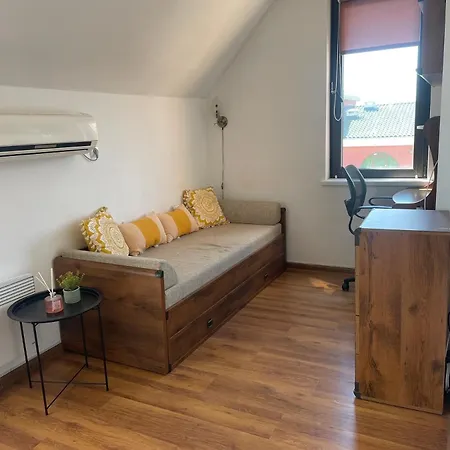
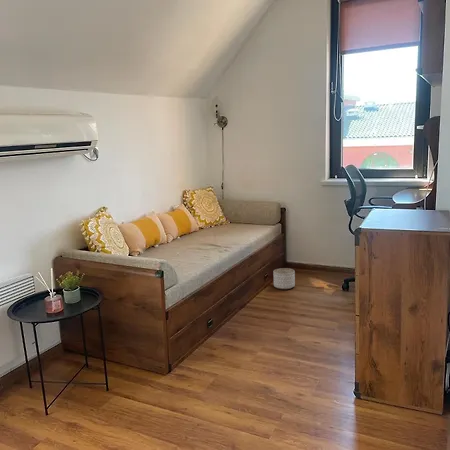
+ planter [272,267,296,290]
